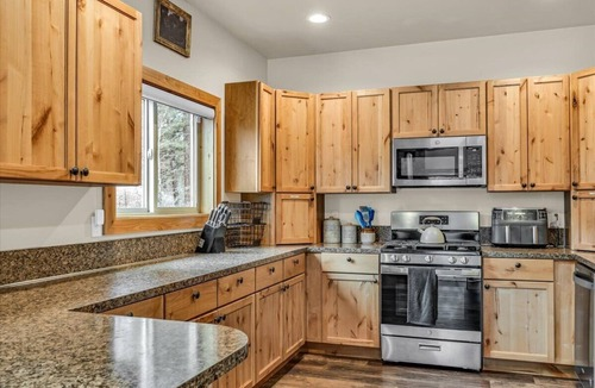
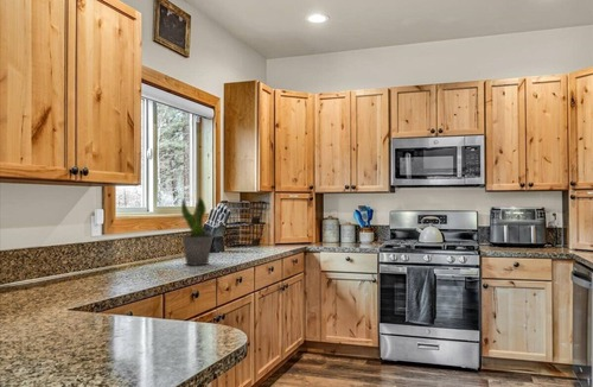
+ potted plant [180,195,215,267]
